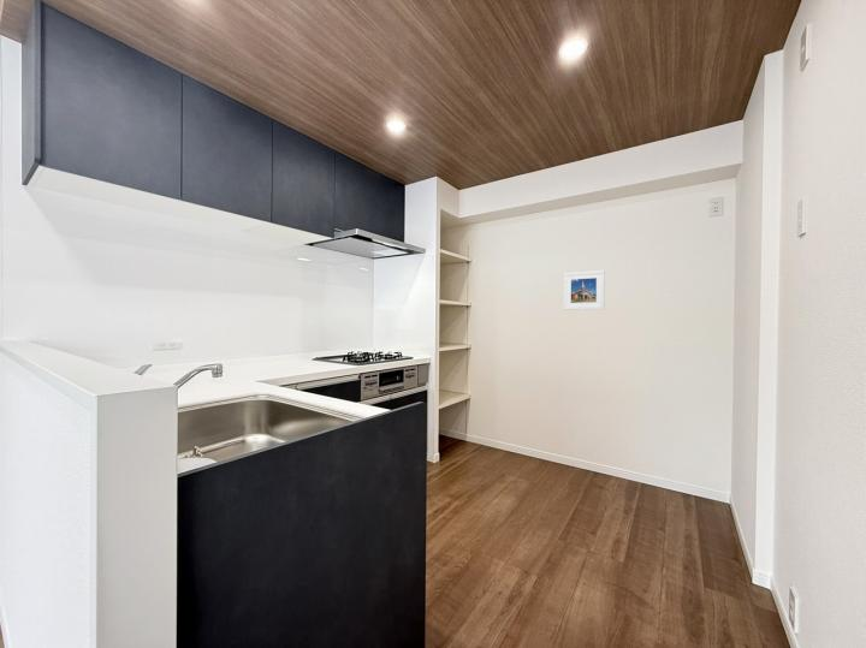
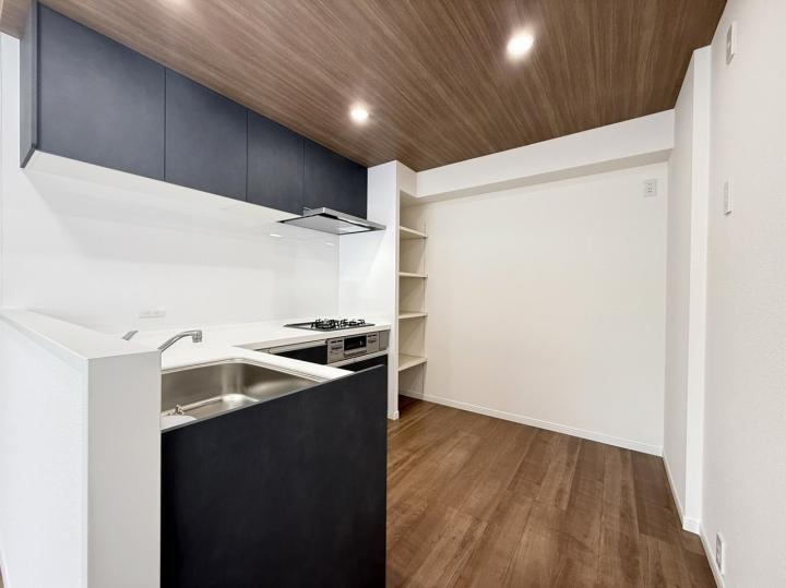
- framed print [563,269,606,311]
